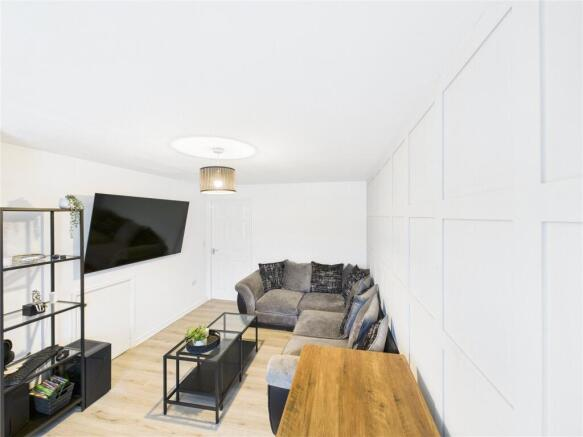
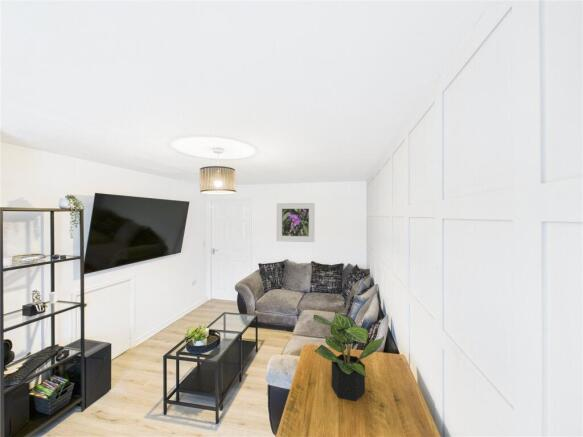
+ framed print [276,202,316,243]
+ potted plant [312,310,385,402]
